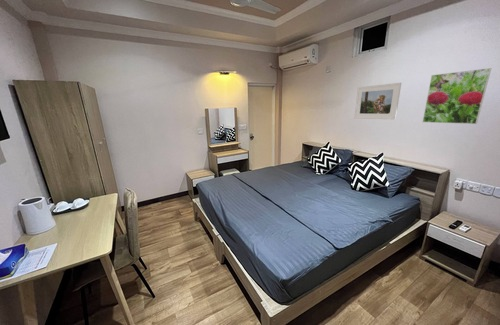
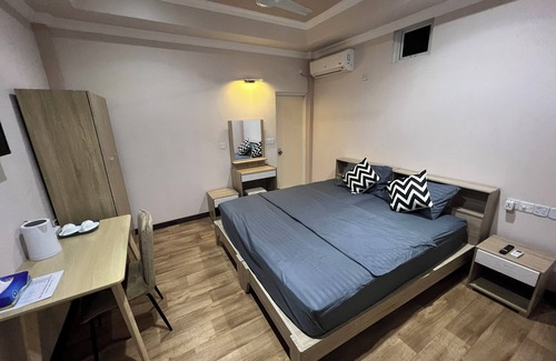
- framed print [422,67,492,125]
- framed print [354,82,402,121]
